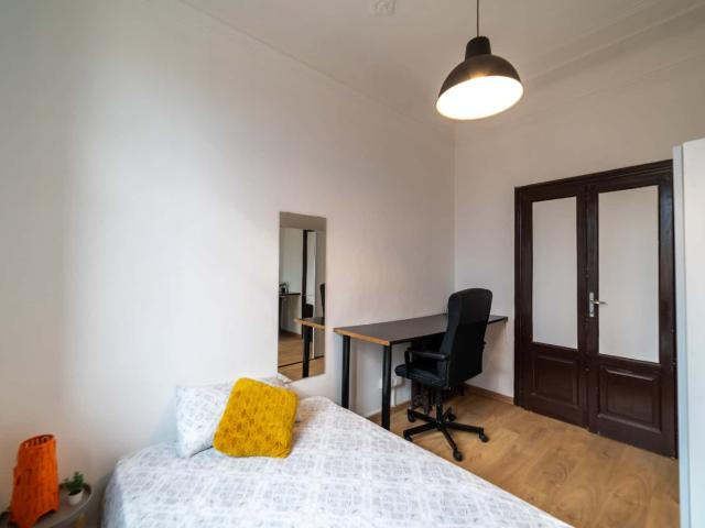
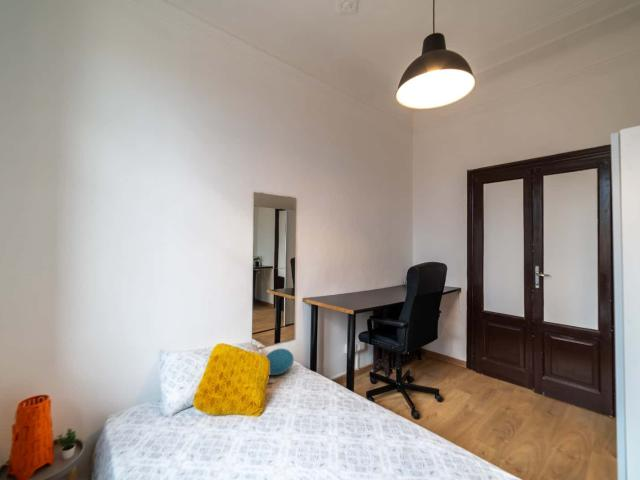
+ cushion [265,348,295,376]
